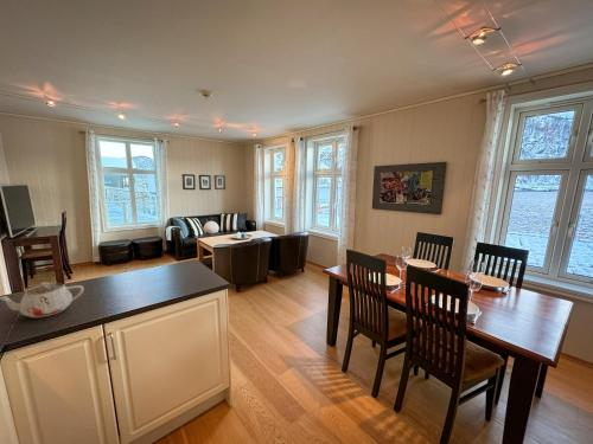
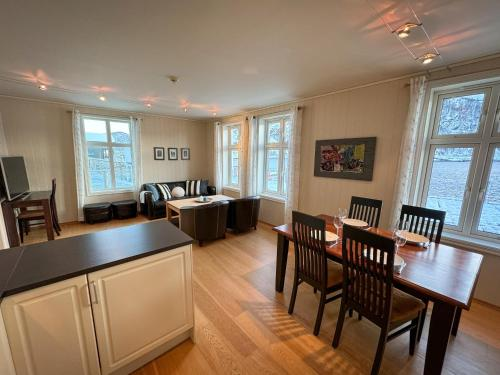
- teapot [0,281,85,318]
